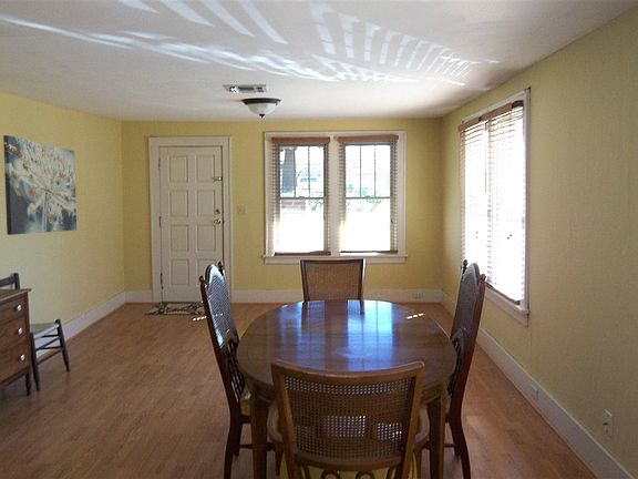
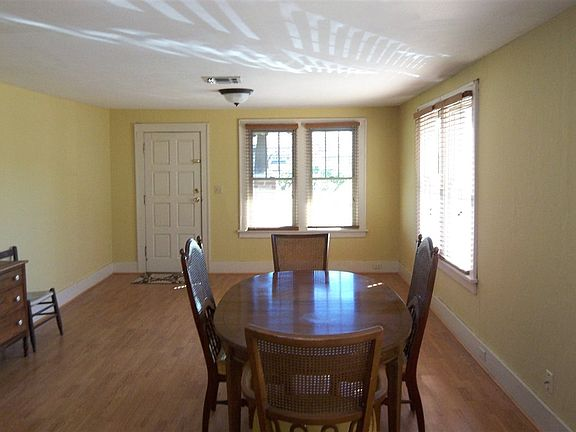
- wall art [2,134,78,236]
